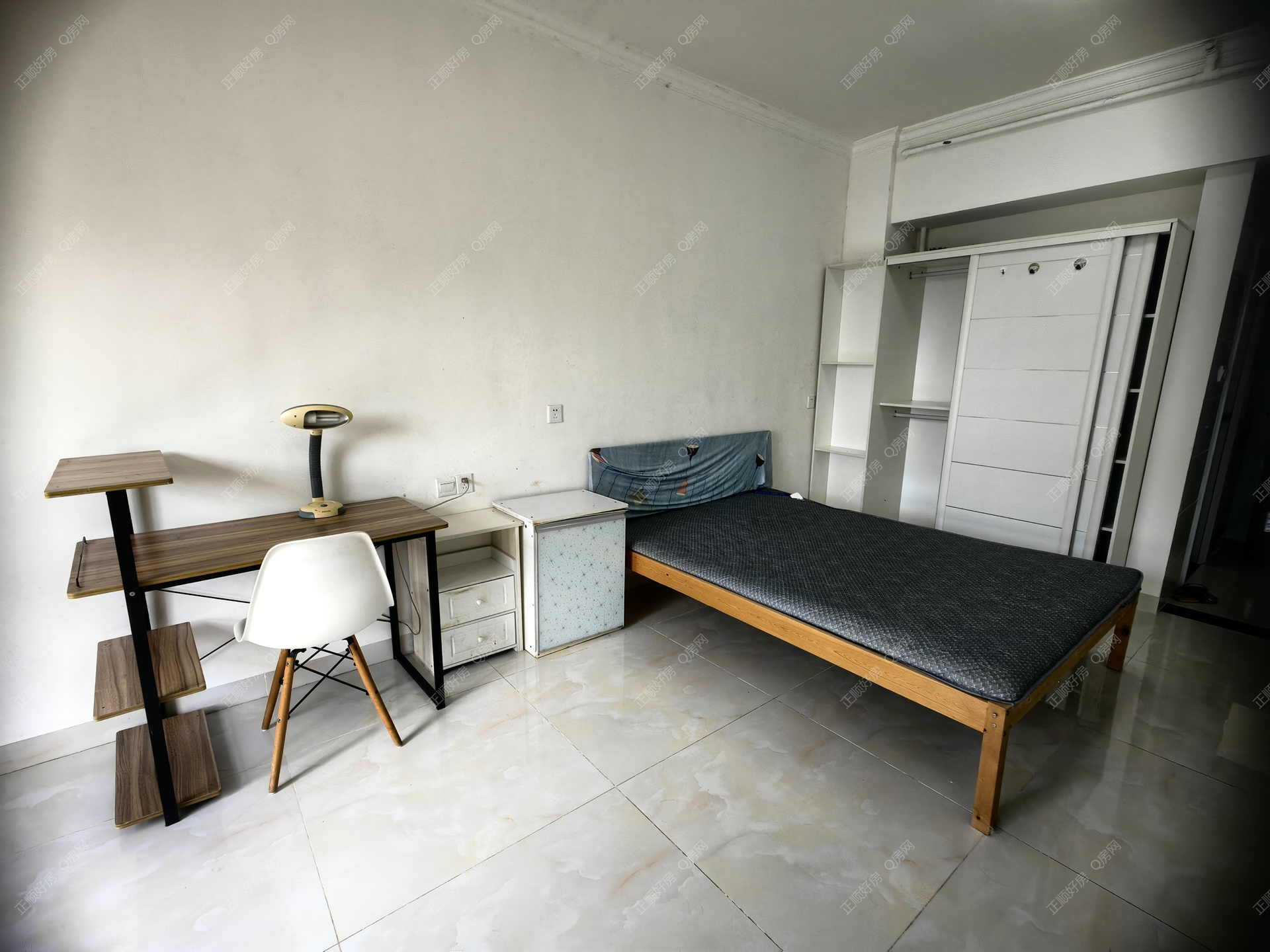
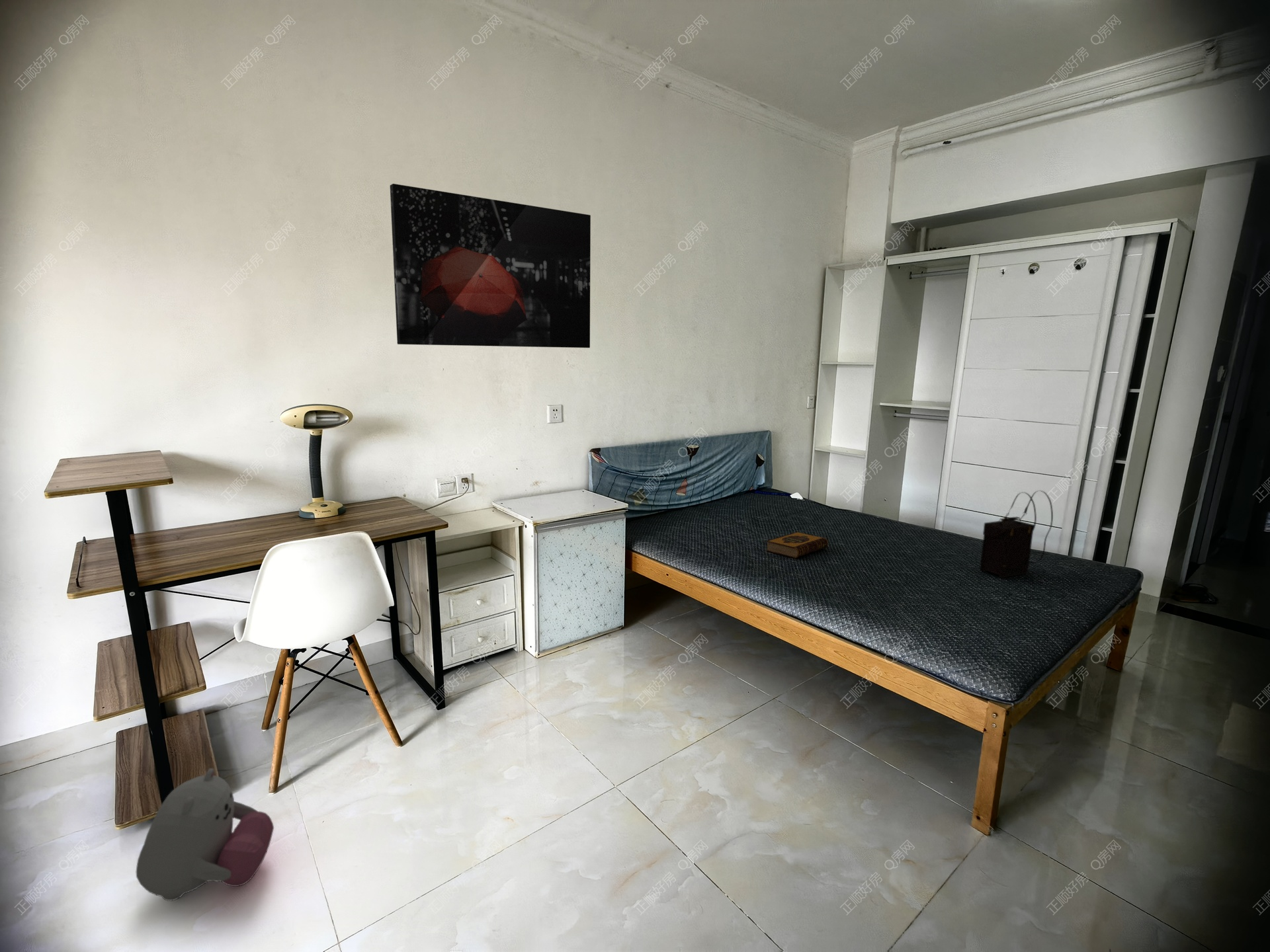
+ wall art [390,183,591,348]
+ hardback book [765,532,829,559]
+ plush toy [136,768,275,902]
+ satchel [979,490,1054,578]
